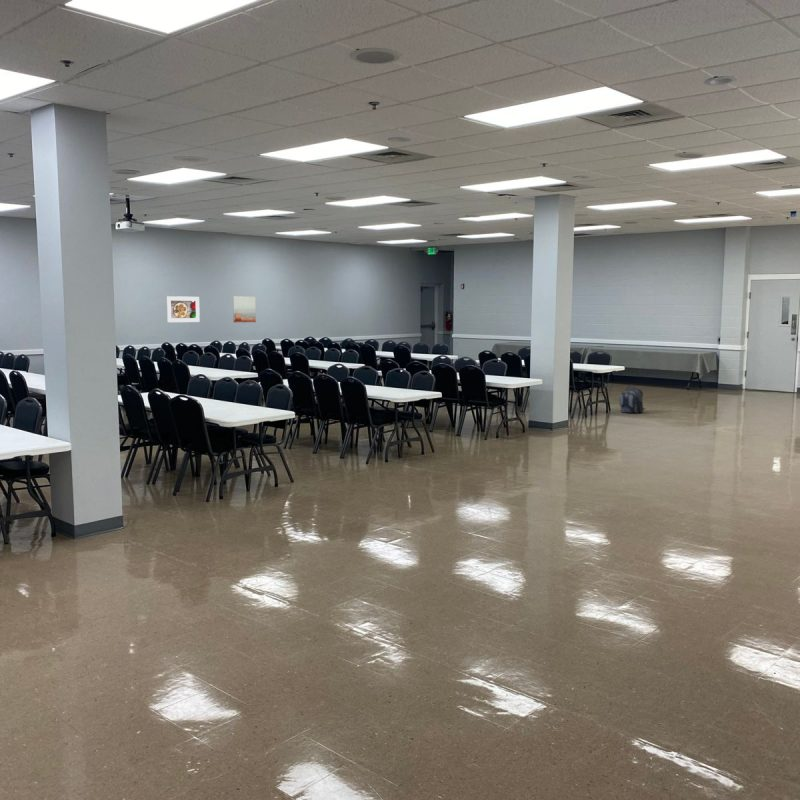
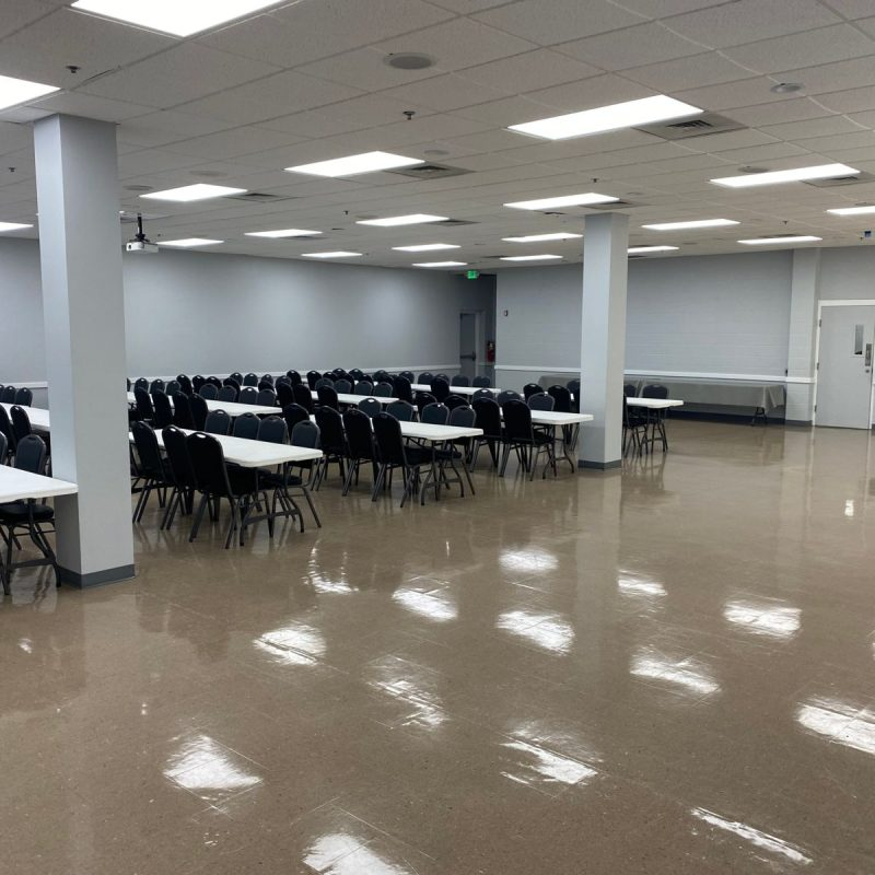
- backpack [618,384,646,414]
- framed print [166,295,201,323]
- wall art [232,295,257,323]
